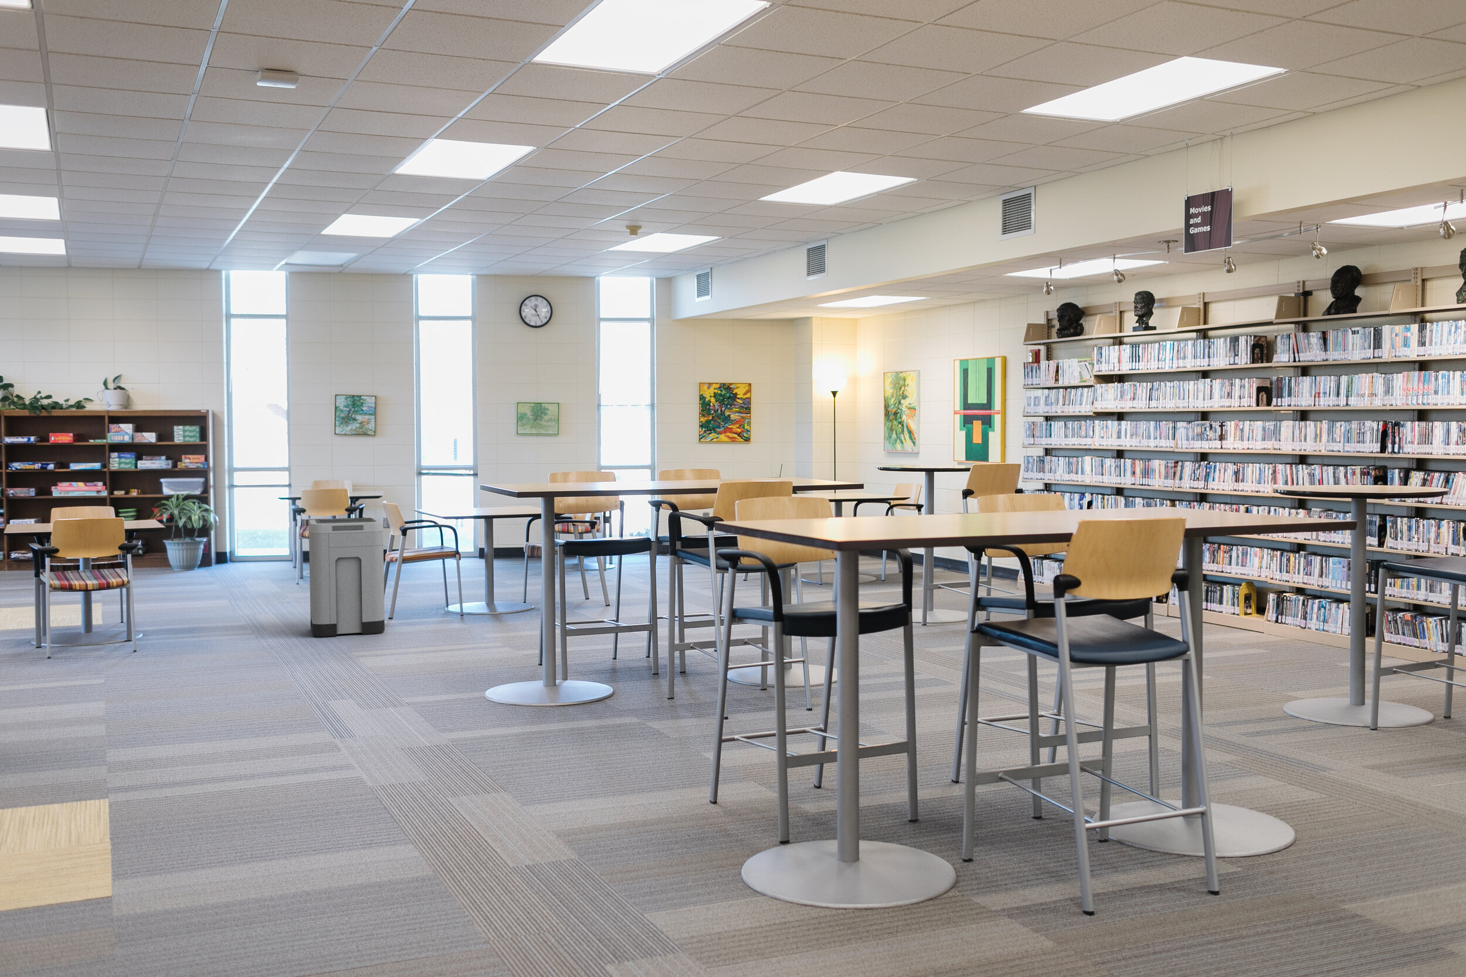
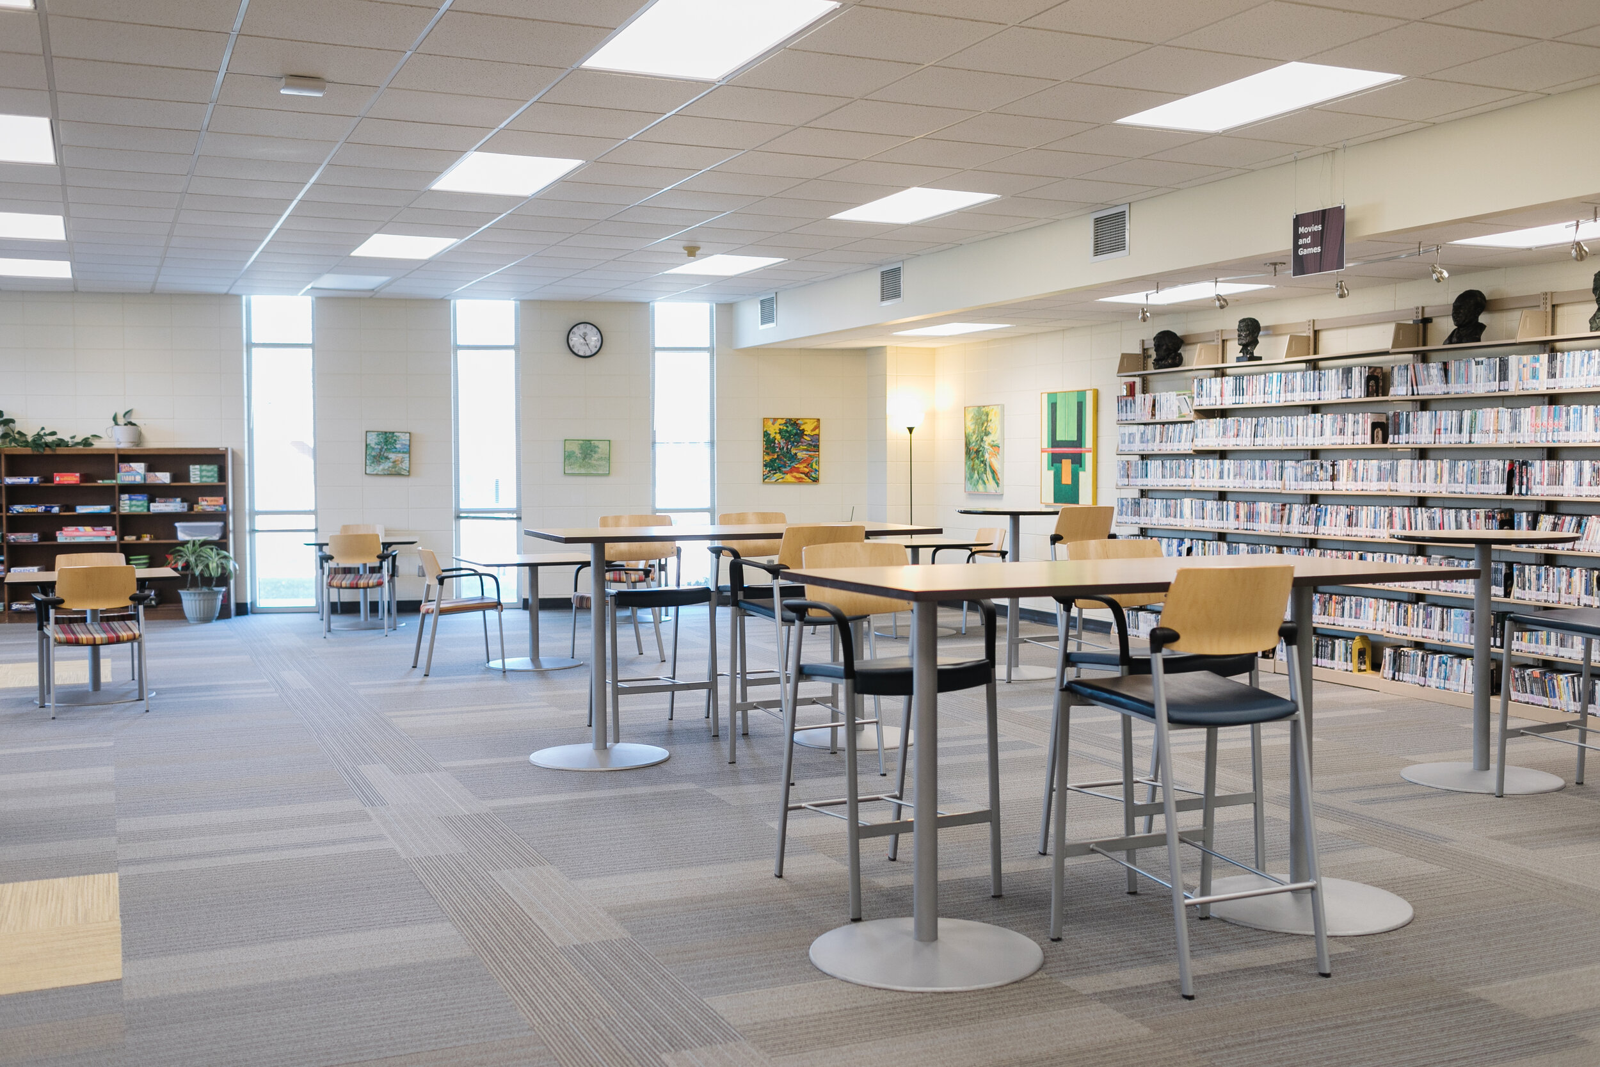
- trash can [308,517,385,638]
